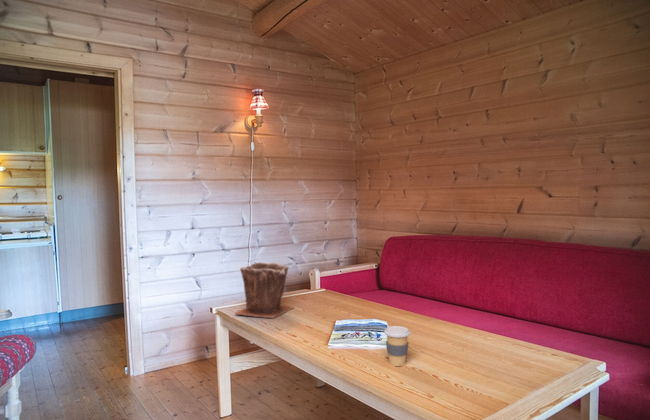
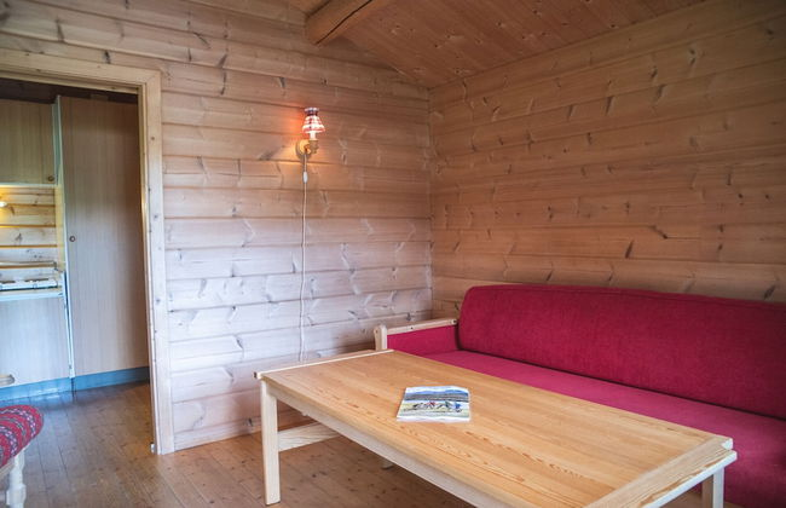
- plant pot [234,261,296,319]
- coffee cup [383,325,411,367]
